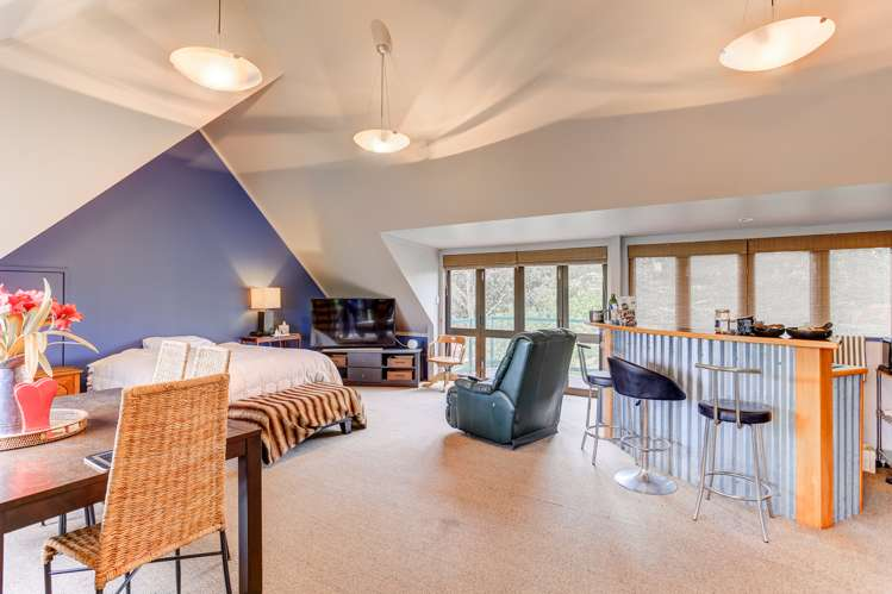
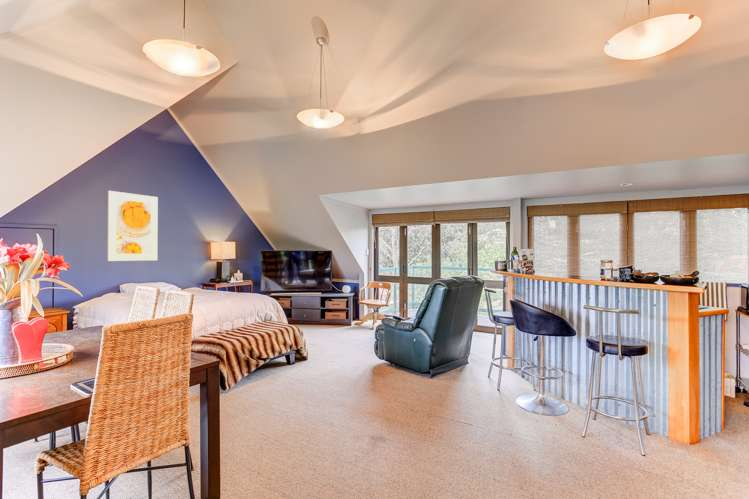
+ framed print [106,190,159,262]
